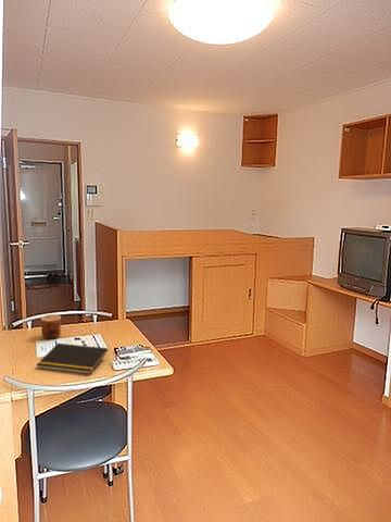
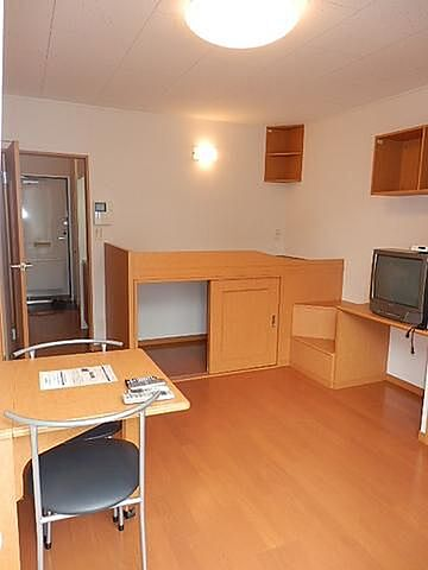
- notepad [35,343,109,375]
- cup [40,313,62,340]
